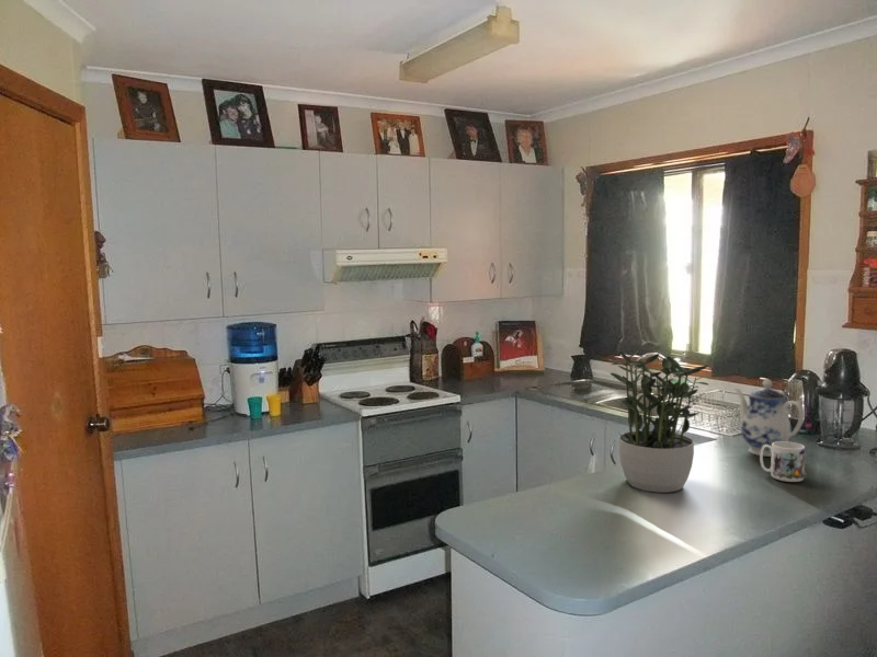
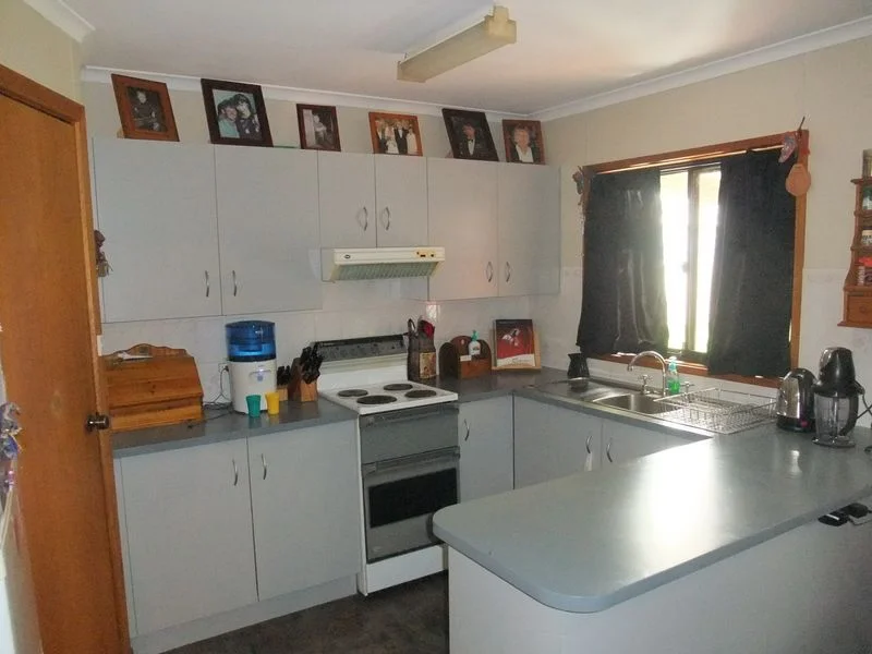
- potted plant [607,346,711,494]
- mug [759,441,806,483]
- teapot [733,379,806,458]
